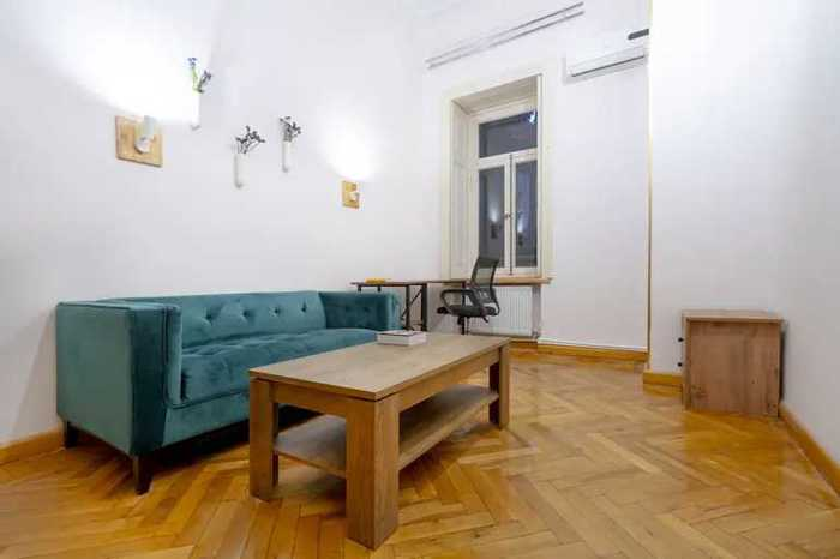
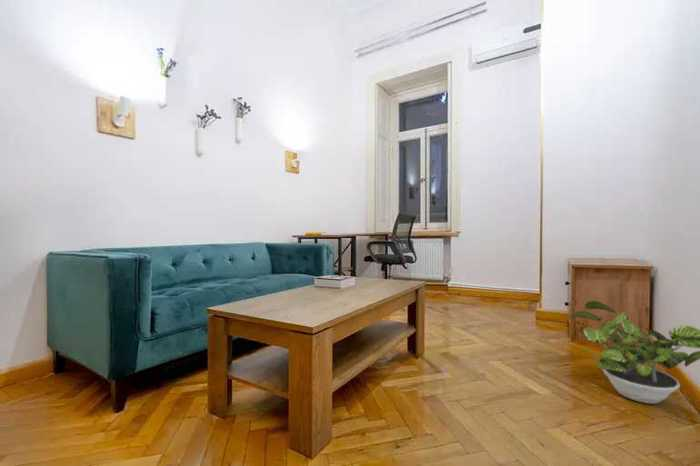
+ potted plant [570,300,700,405]
